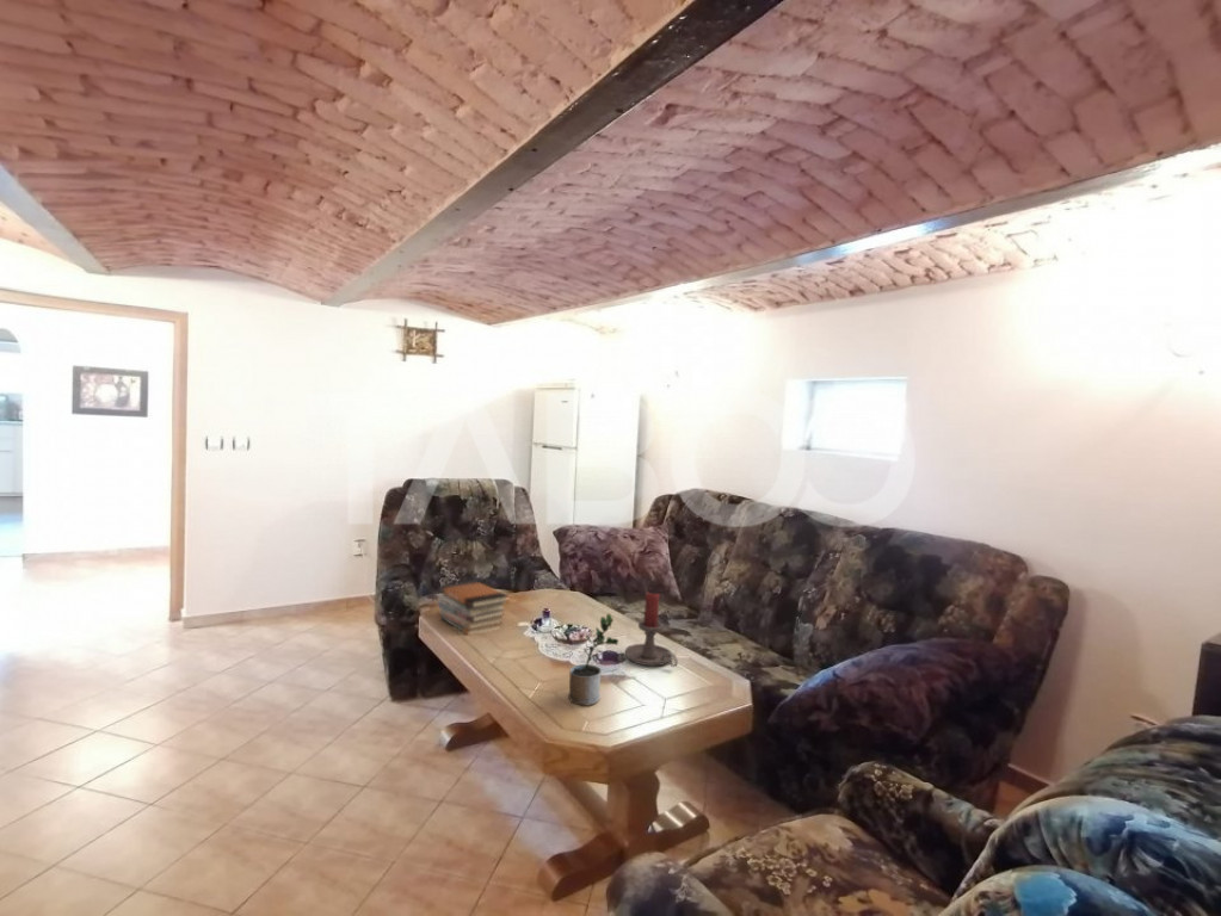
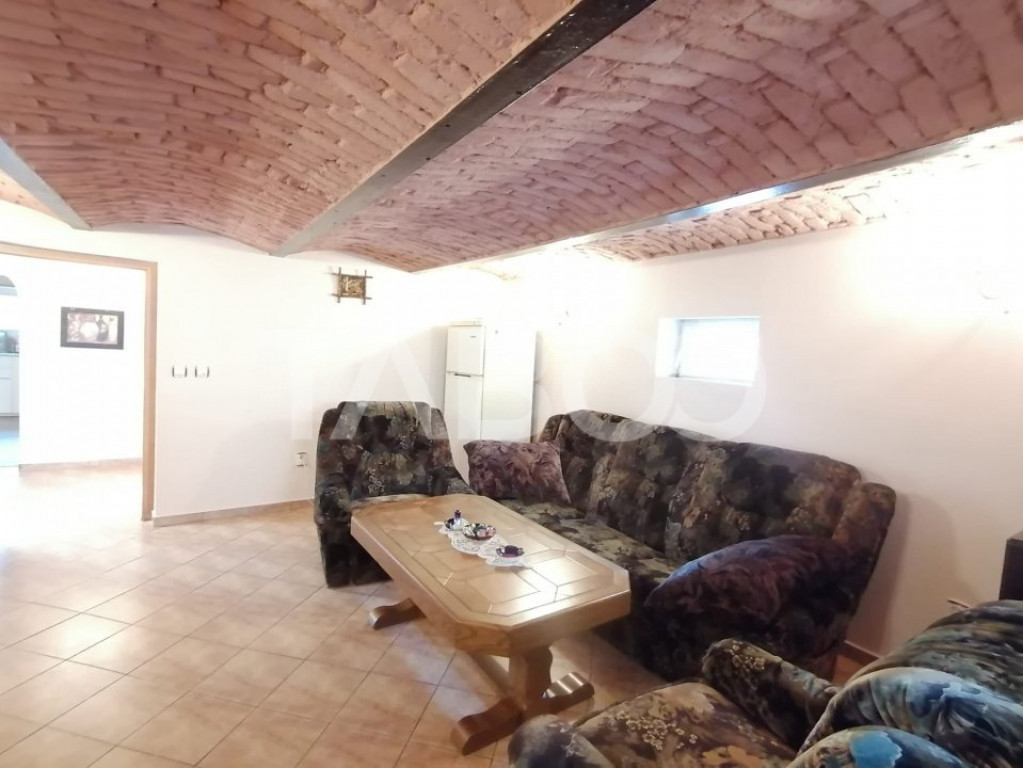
- candle holder [624,592,679,668]
- book stack [437,580,510,637]
- potted plant [567,613,619,707]
